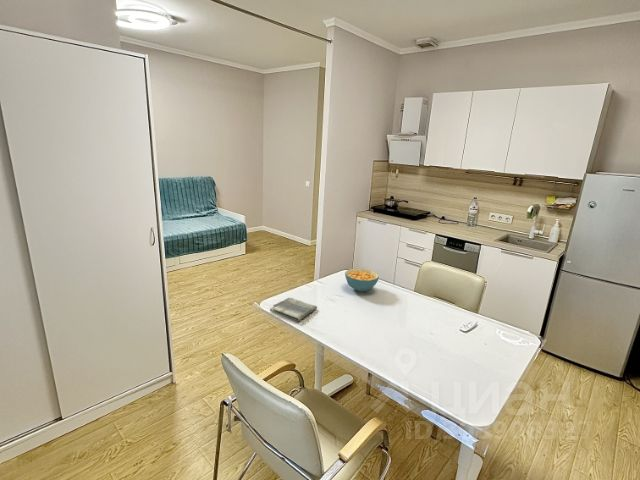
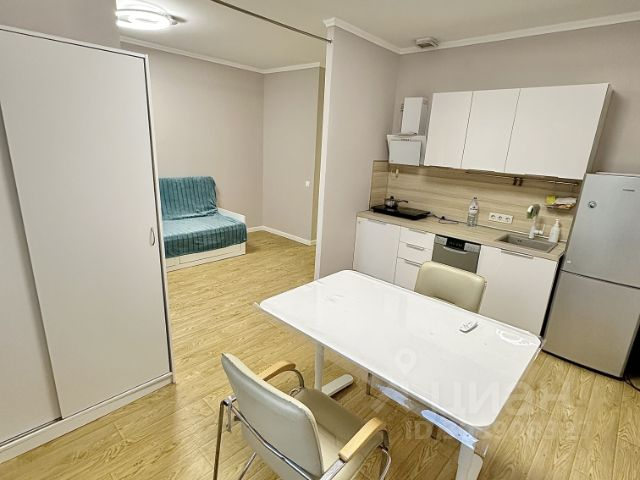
- dish towel [269,297,318,322]
- cereal bowl [344,267,380,292]
